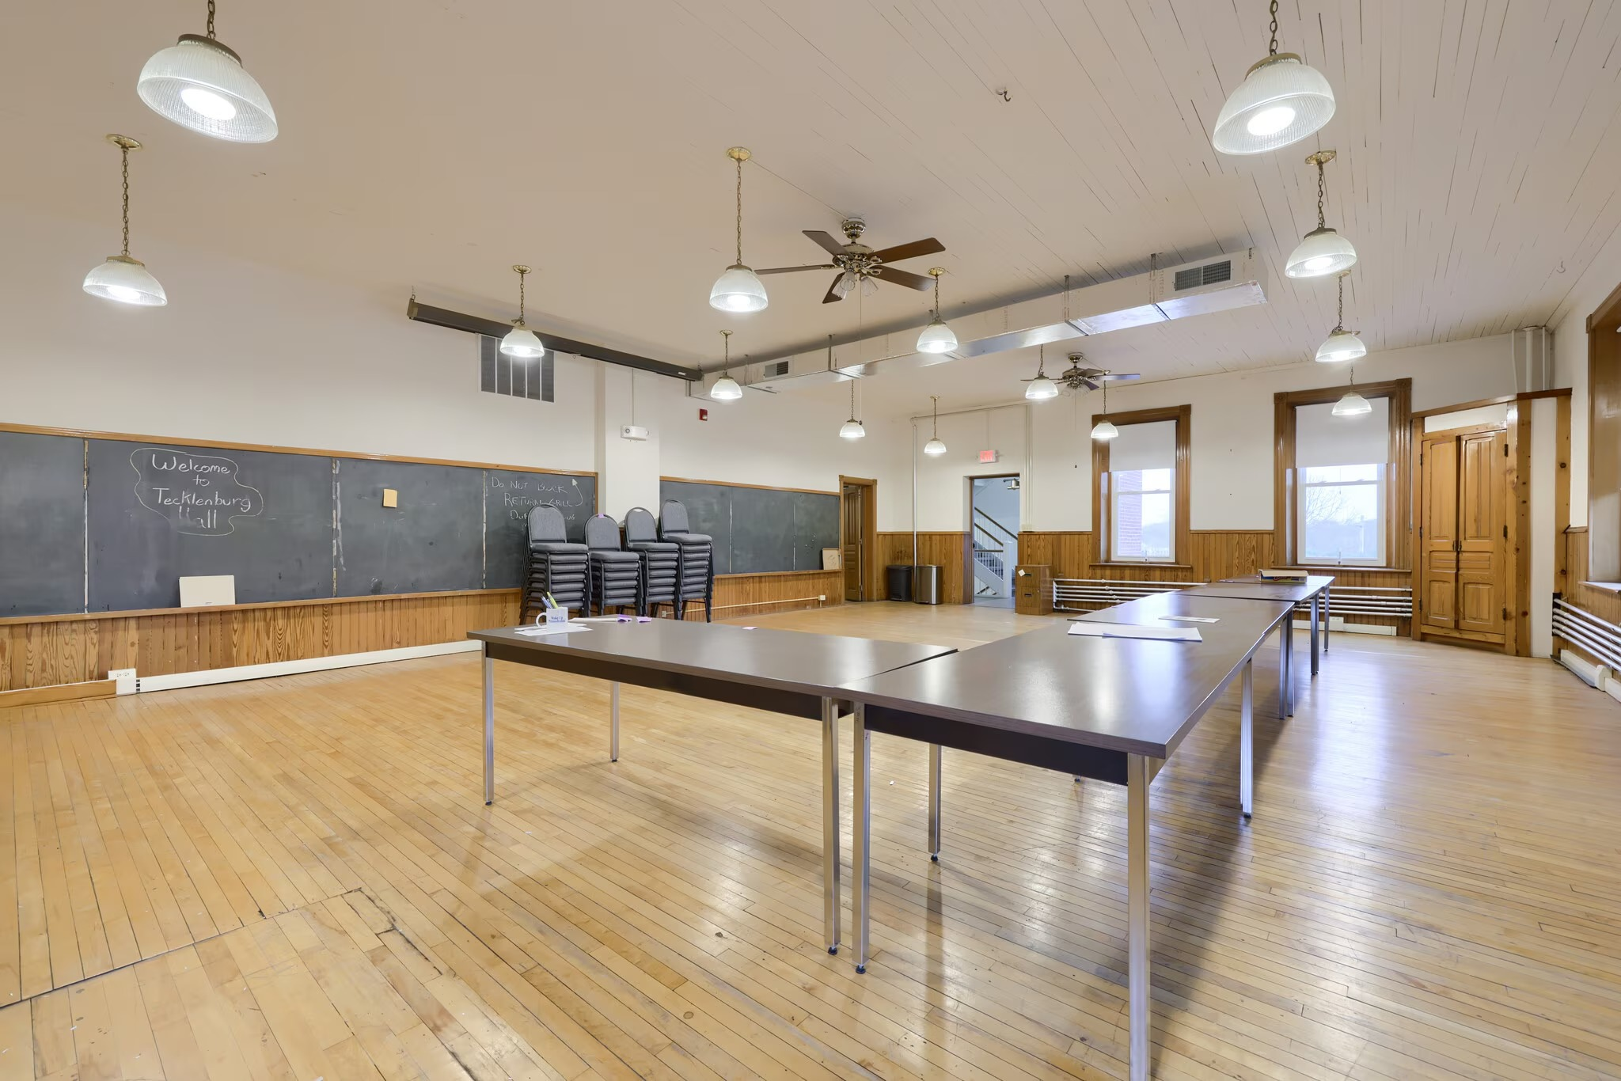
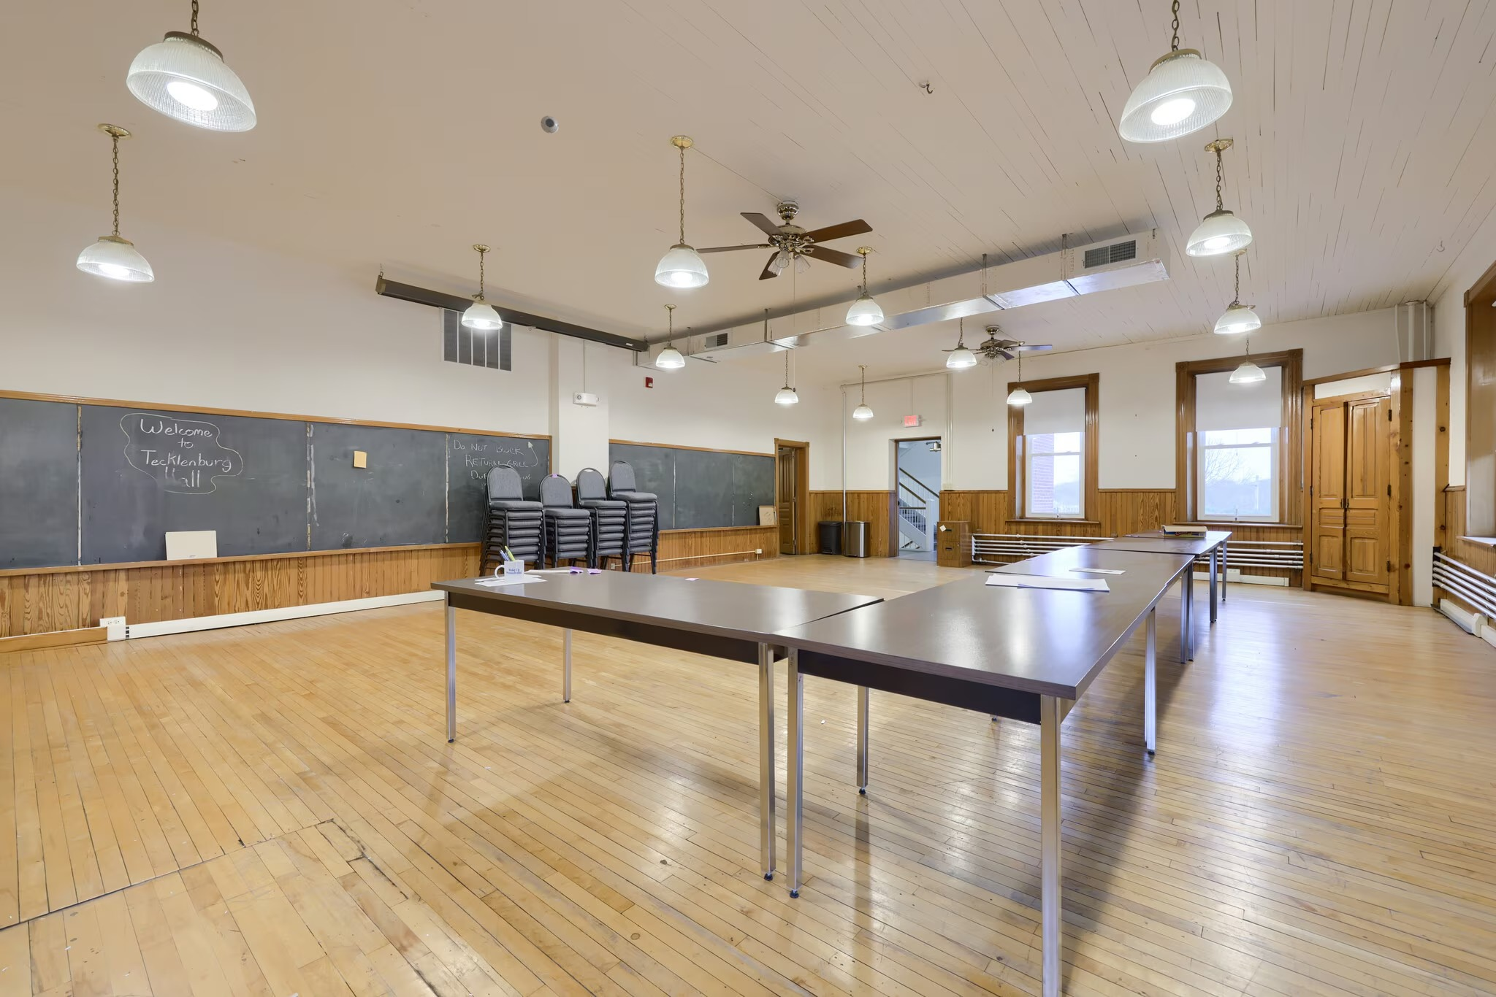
+ smoke detector [540,116,560,135]
